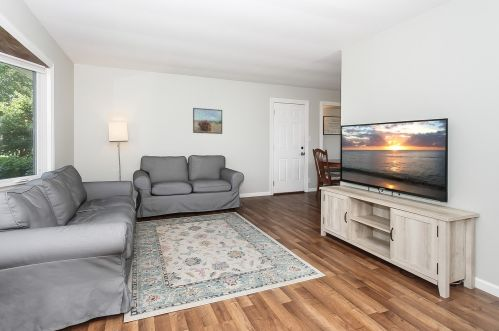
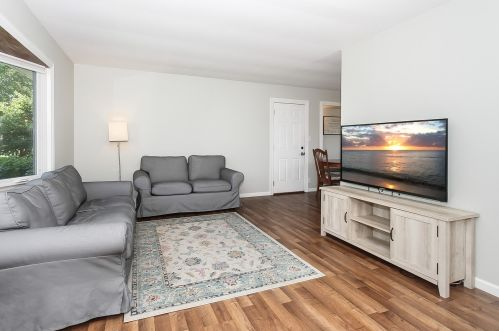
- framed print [192,107,223,135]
